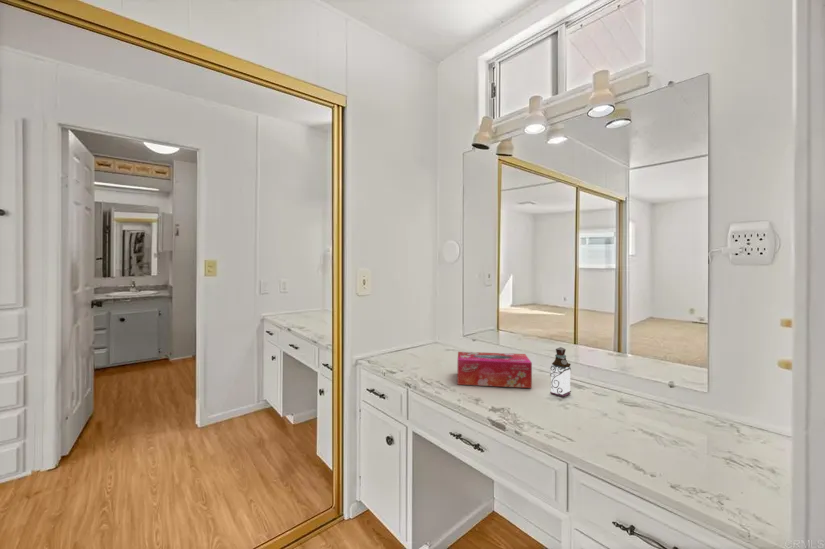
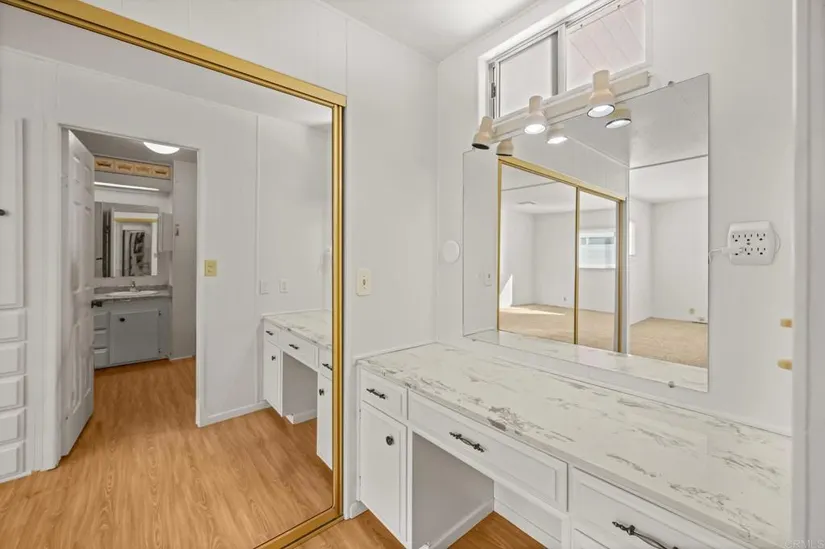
- perfume bottle [549,346,572,398]
- tissue box [456,351,533,389]
